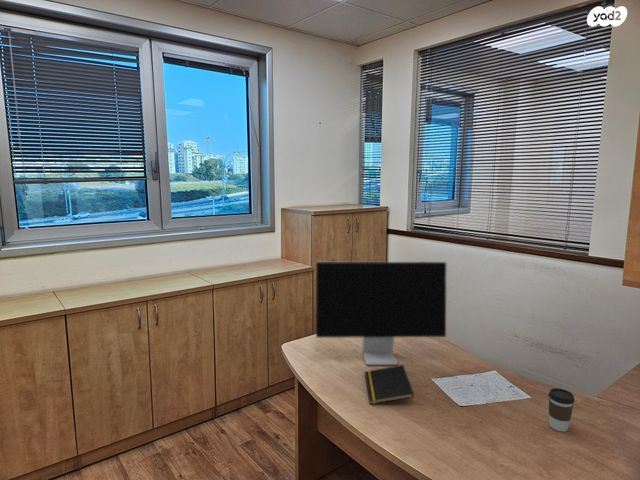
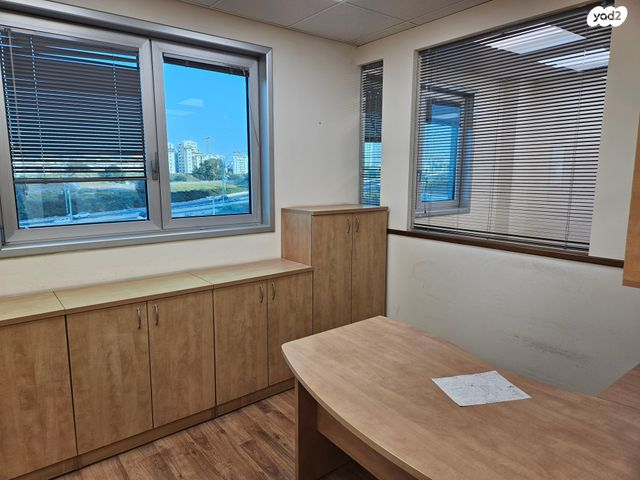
- coffee cup [547,387,576,433]
- notepad [364,364,415,405]
- computer monitor [315,261,447,366]
